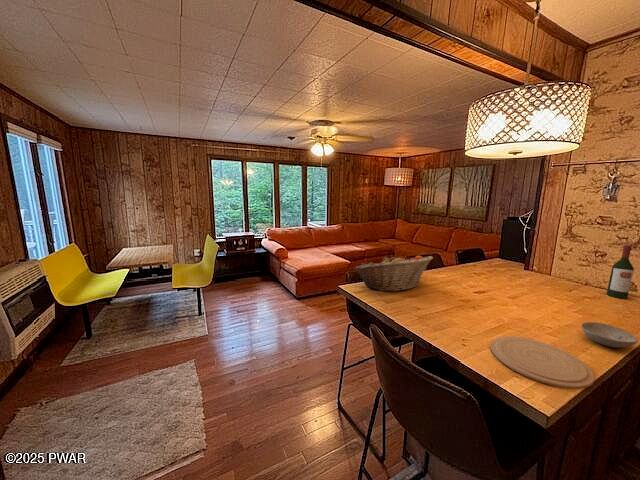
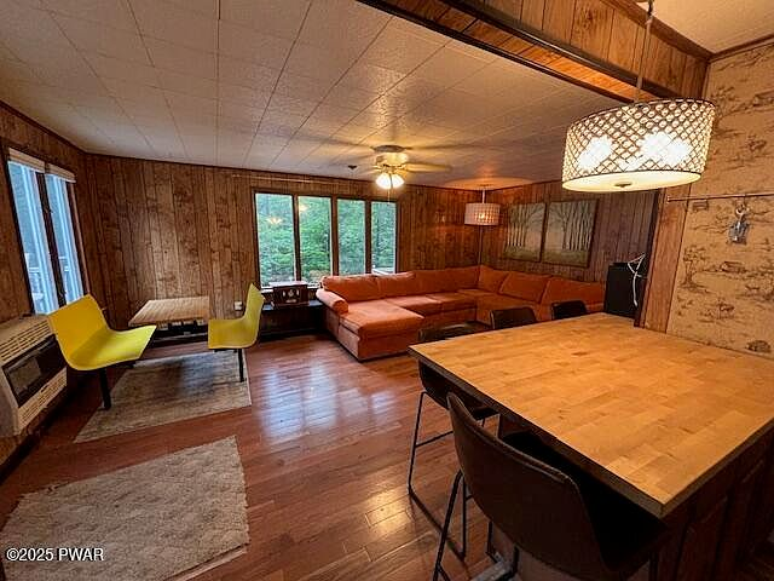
- plate [490,335,596,390]
- fruit basket [354,254,434,292]
- bowl [580,321,639,349]
- wine bottle [606,244,635,300]
